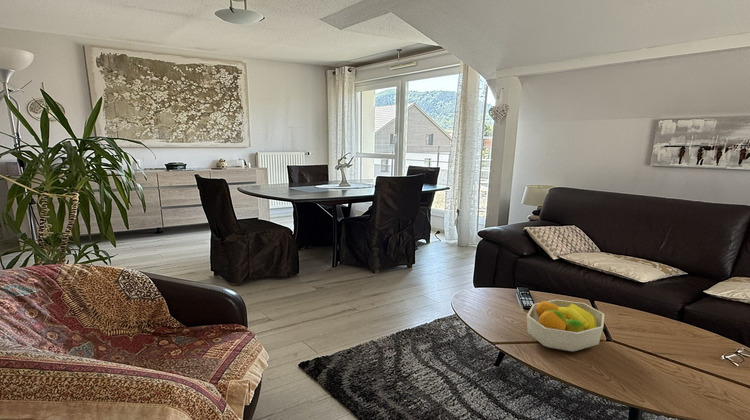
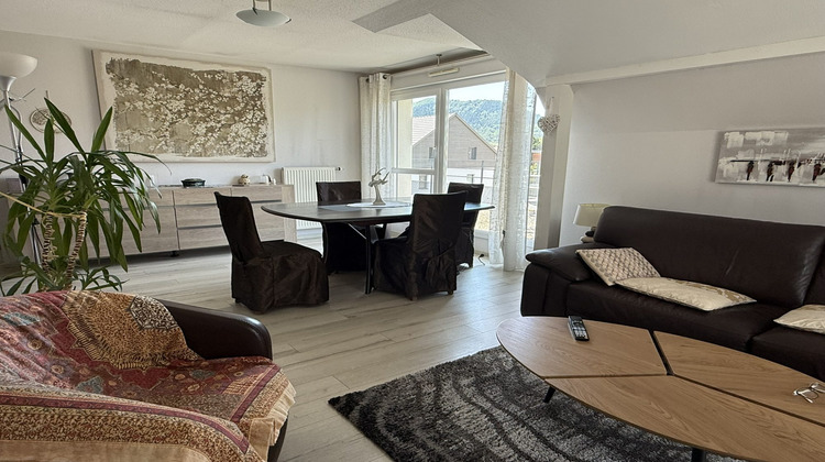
- fruit bowl [526,298,605,352]
